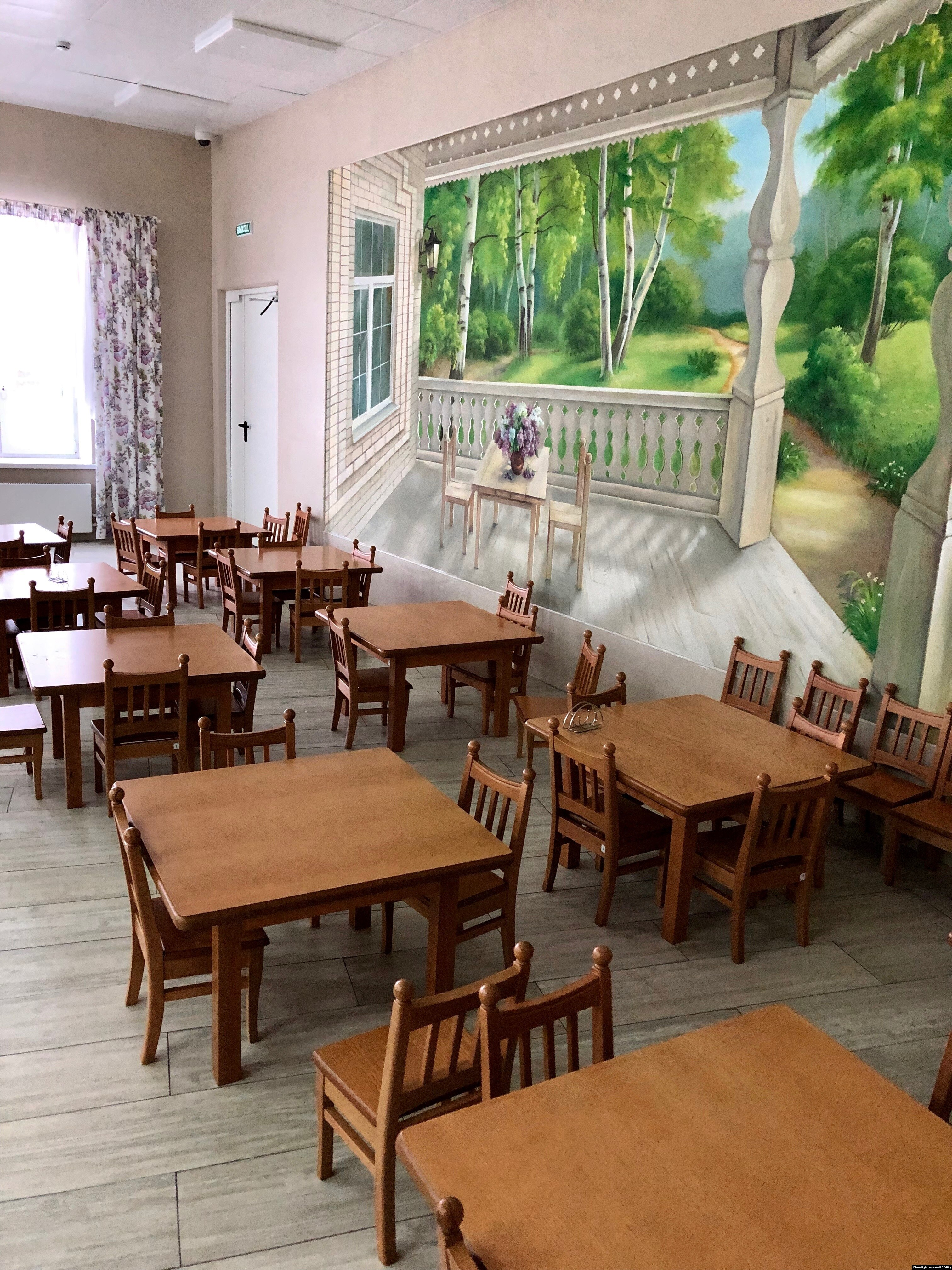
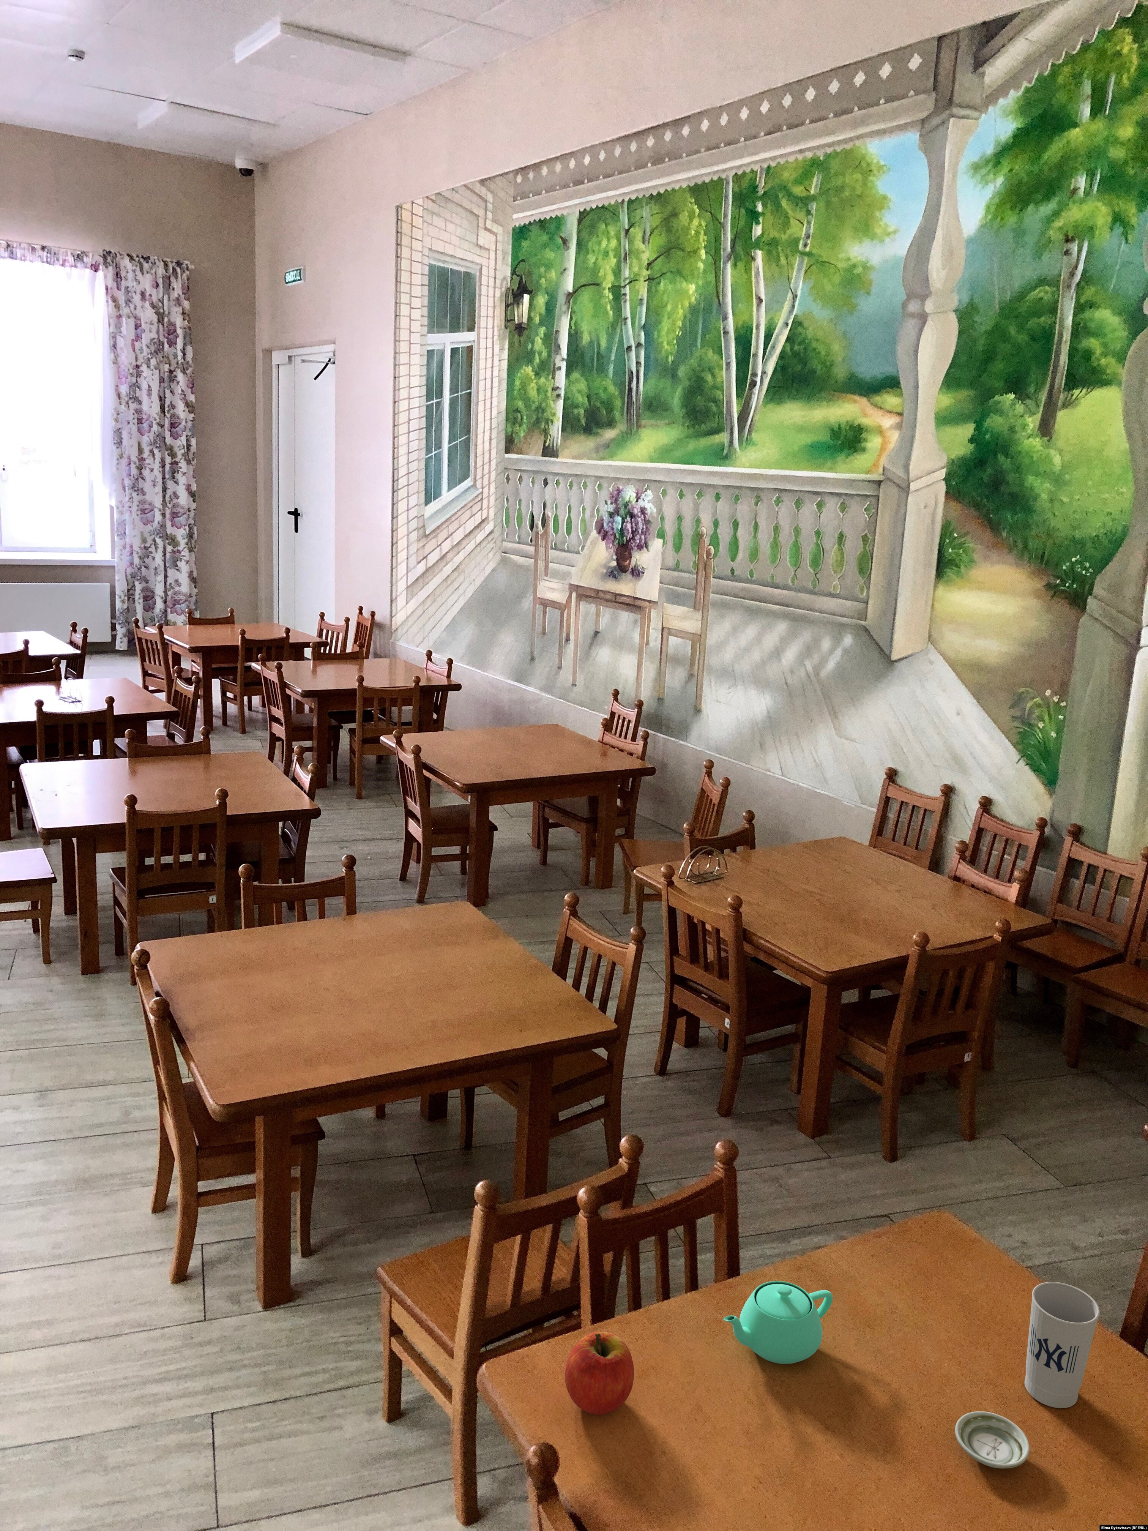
+ teapot [724,1280,833,1365]
+ apple [564,1332,634,1415]
+ cup [1024,1281,1100,1409]
+ saucer [955,1410,1030,1468]
